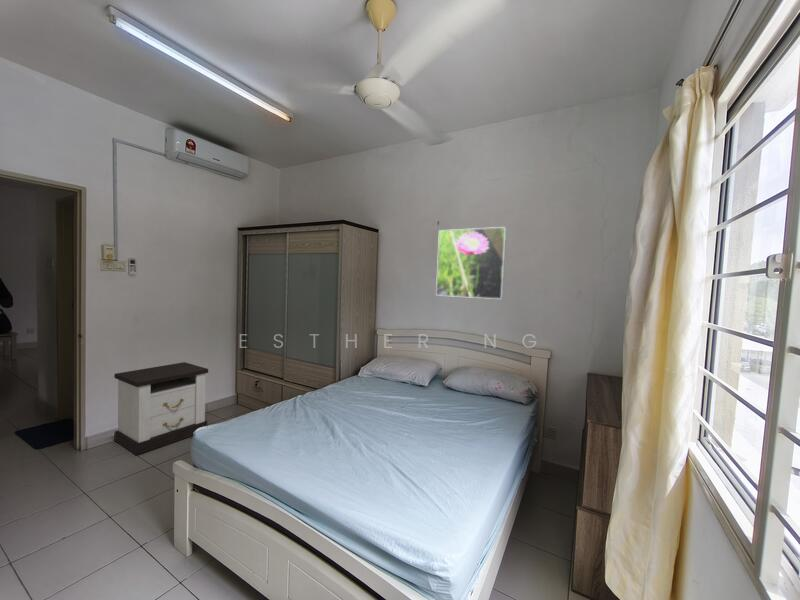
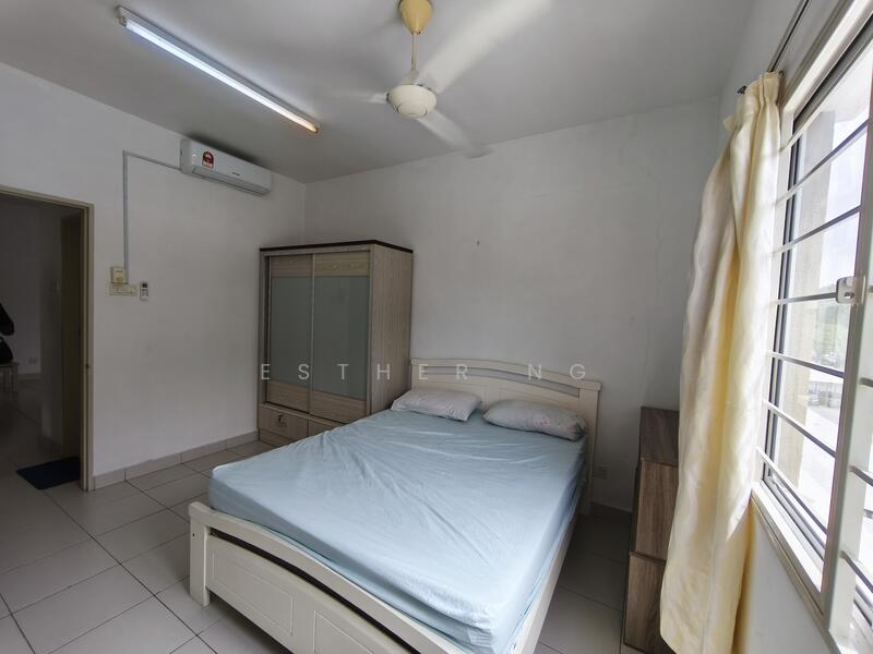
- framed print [435,226,507,300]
- nightstand [113,361,209,456]
